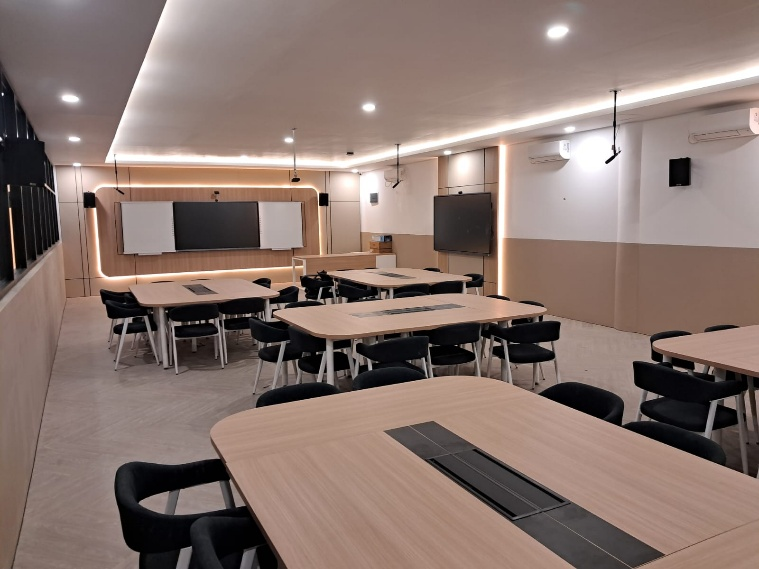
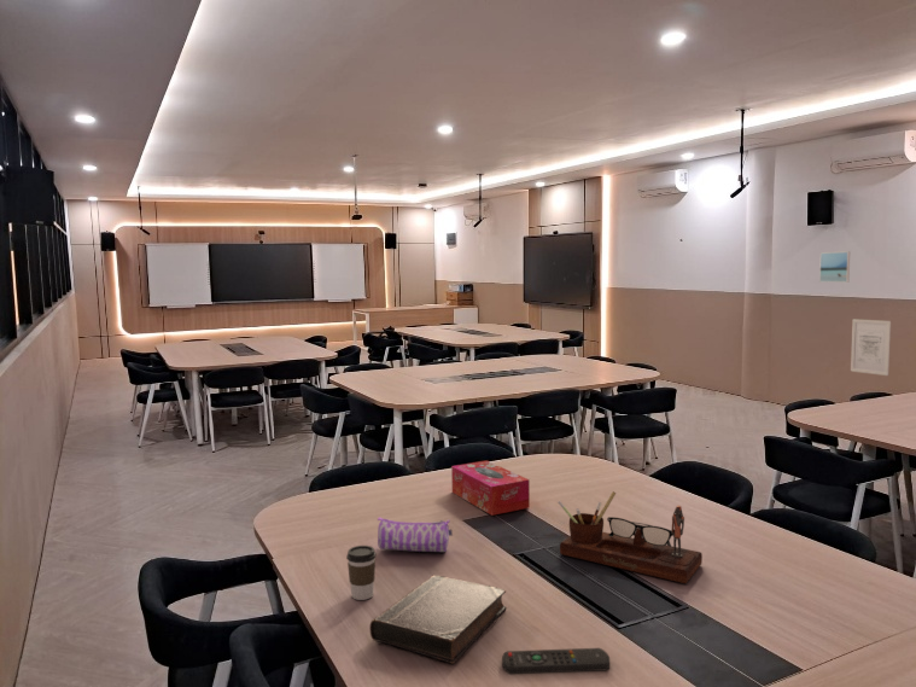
+ remote control [501,647,611,675]
+ coffee cup [345,545,378,601]
+ wall art [850,318,892,377]
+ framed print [818,251,851,284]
+ desk organizer [556,490,704,584]
+ book [368,574,508,665]
+ pencil case [377,516,454,553]
+ tissue box [450,460,531,517]
